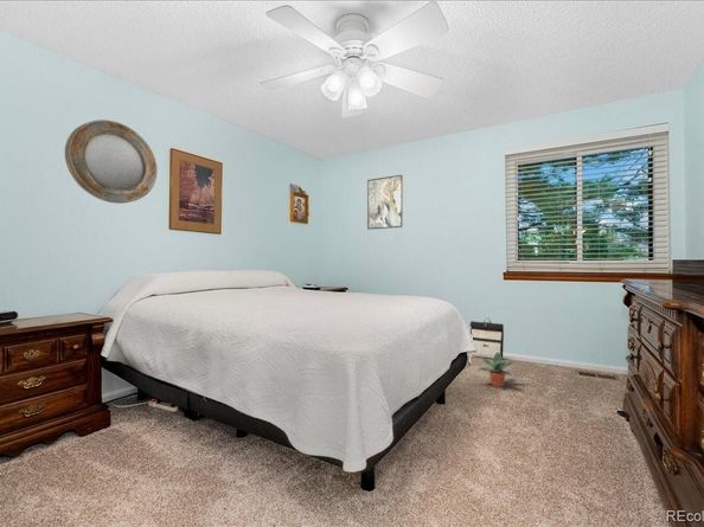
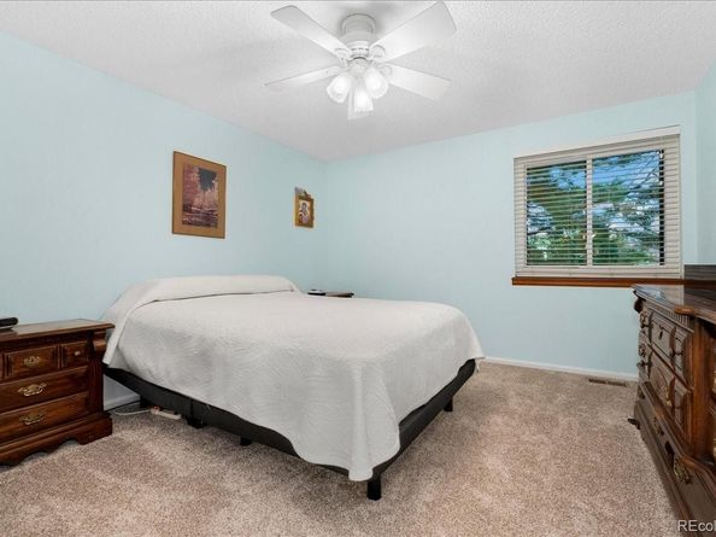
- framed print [366,174,404,231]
- backpack [469,316,505,360]
- potted plant [478,352,517,388]
- home mirror [64,118,159,205]
